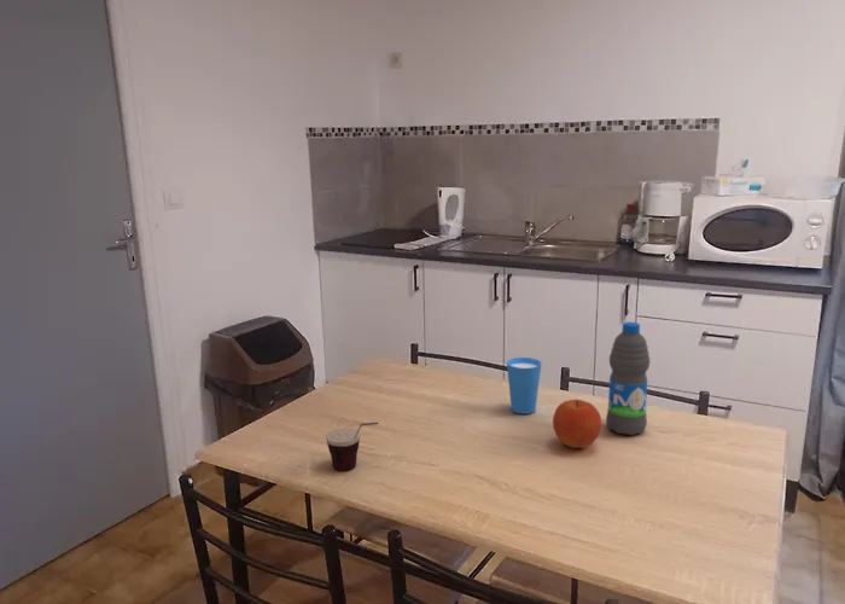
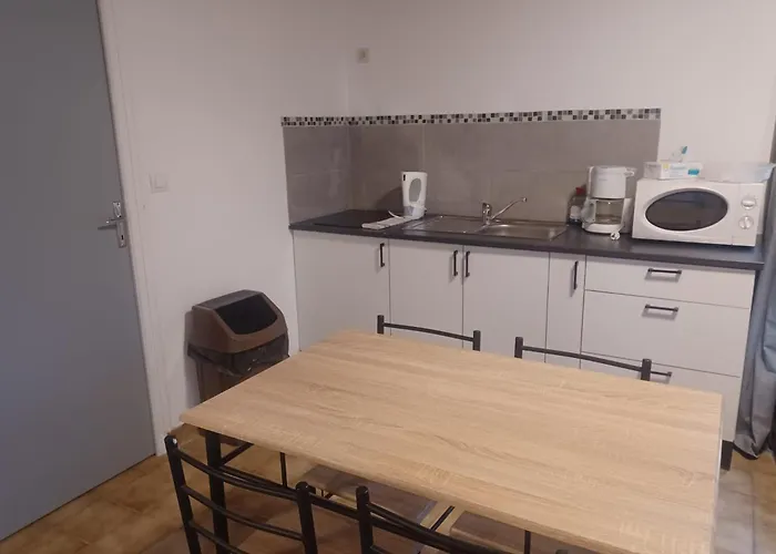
- cup [325,422,379,472]
- cup [506,356,543,416]
- water bottle [605,320,651,436]
- fruit [552,397,604,449]
